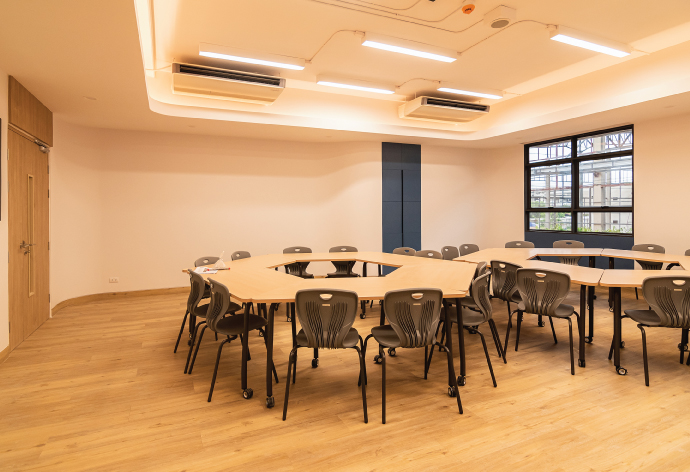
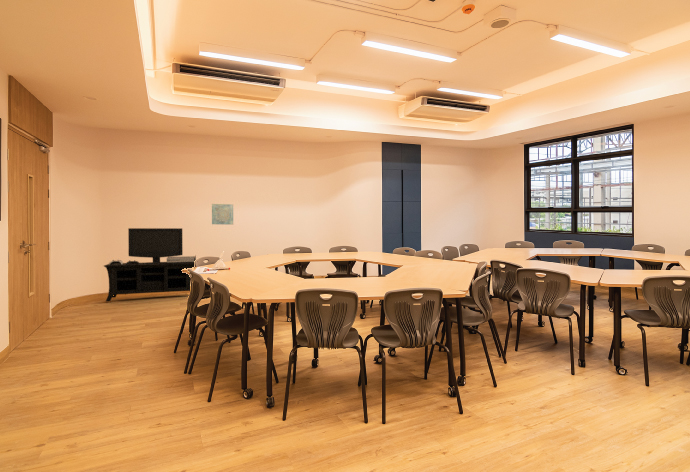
+ media console [103,227,197,303]
+ wall art [211,203,234,225]
